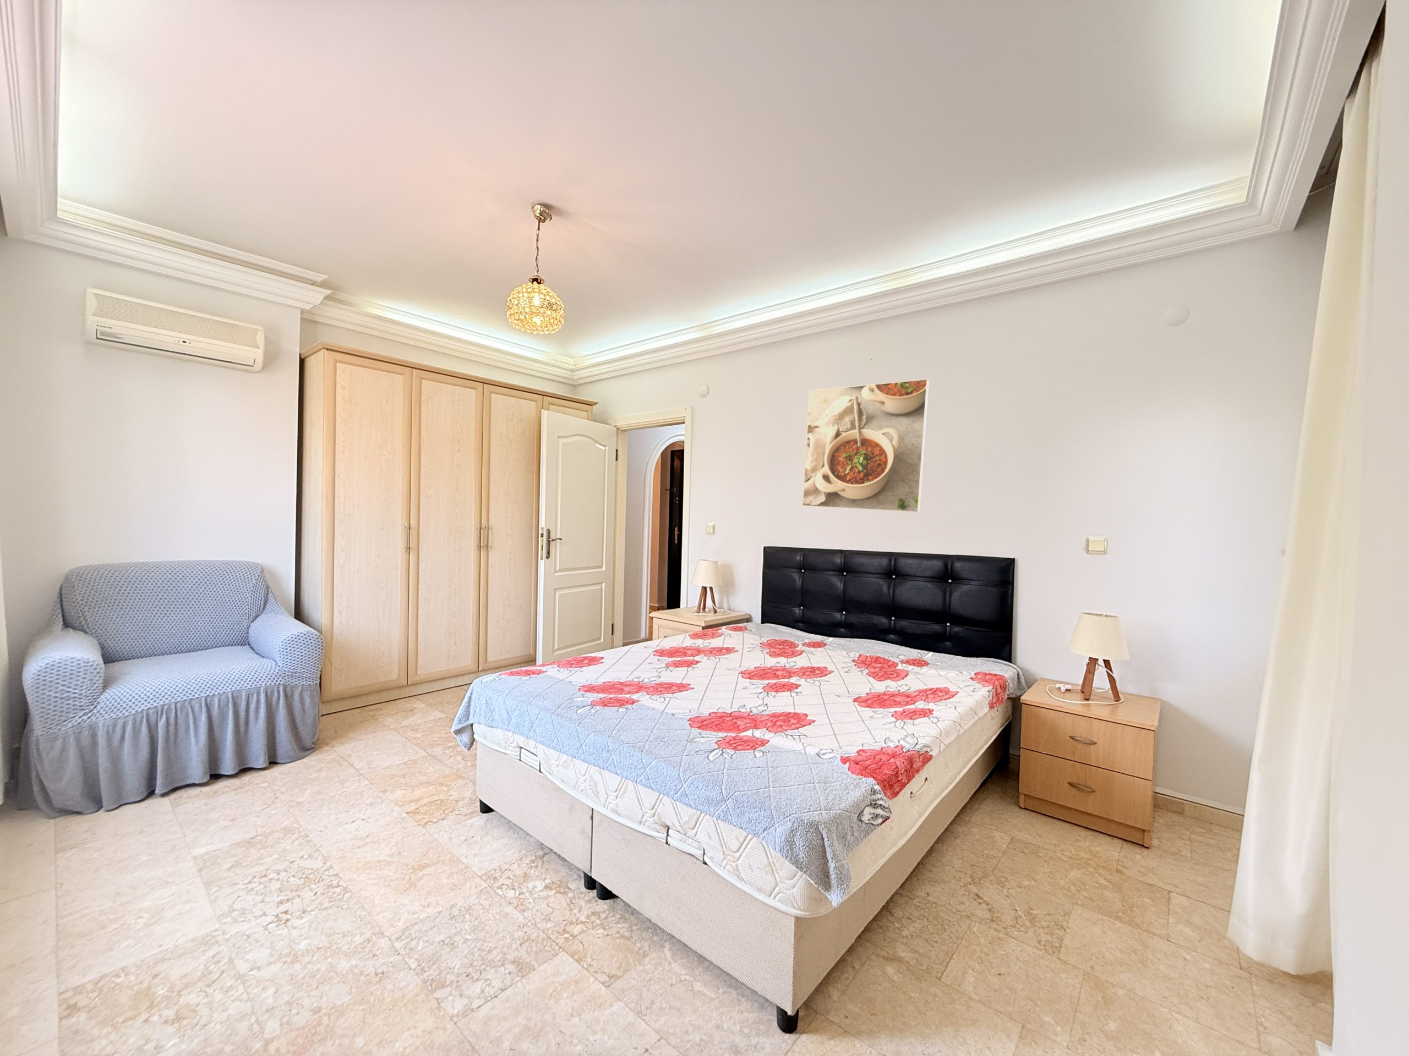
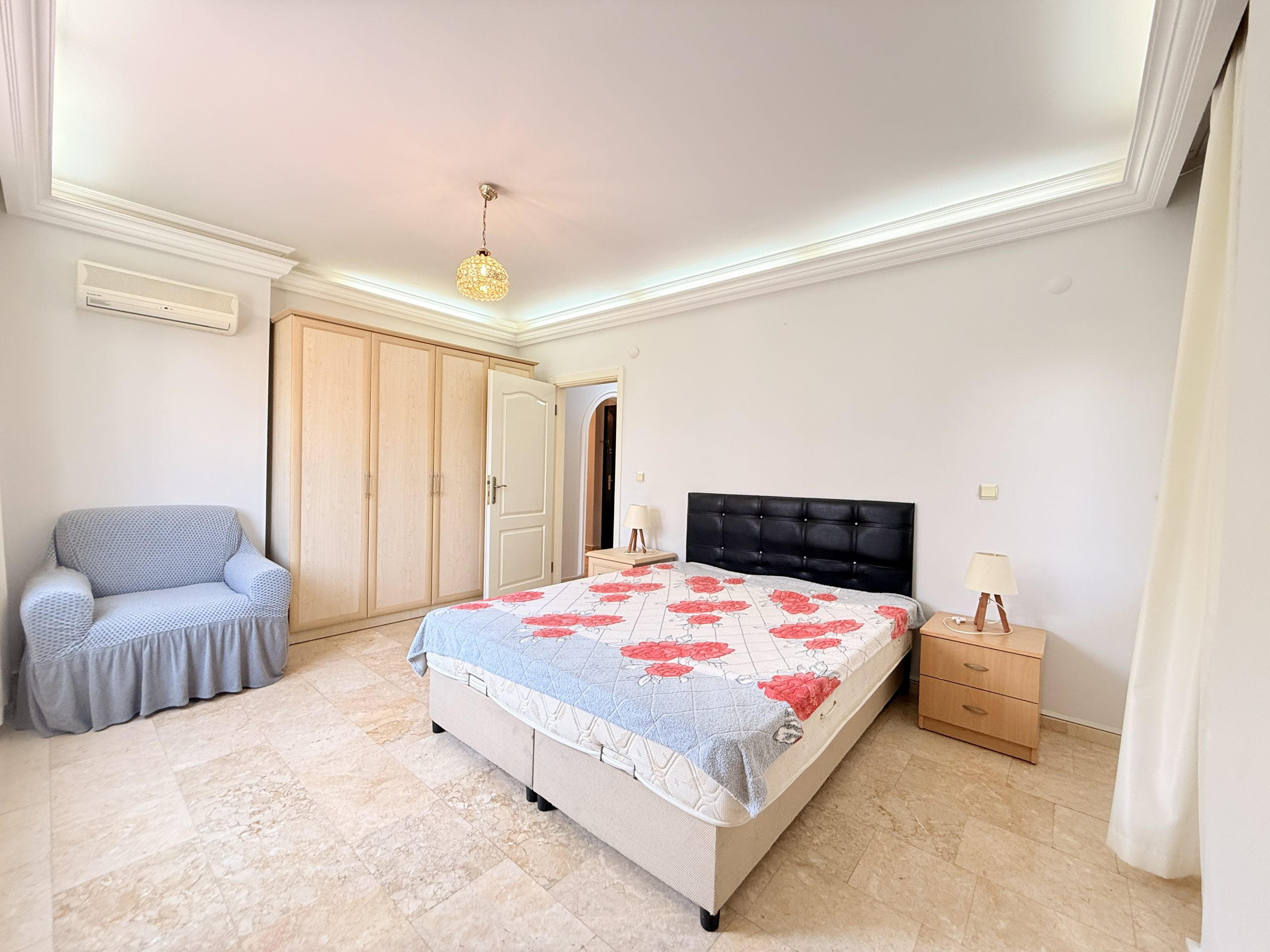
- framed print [802,378,930,512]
